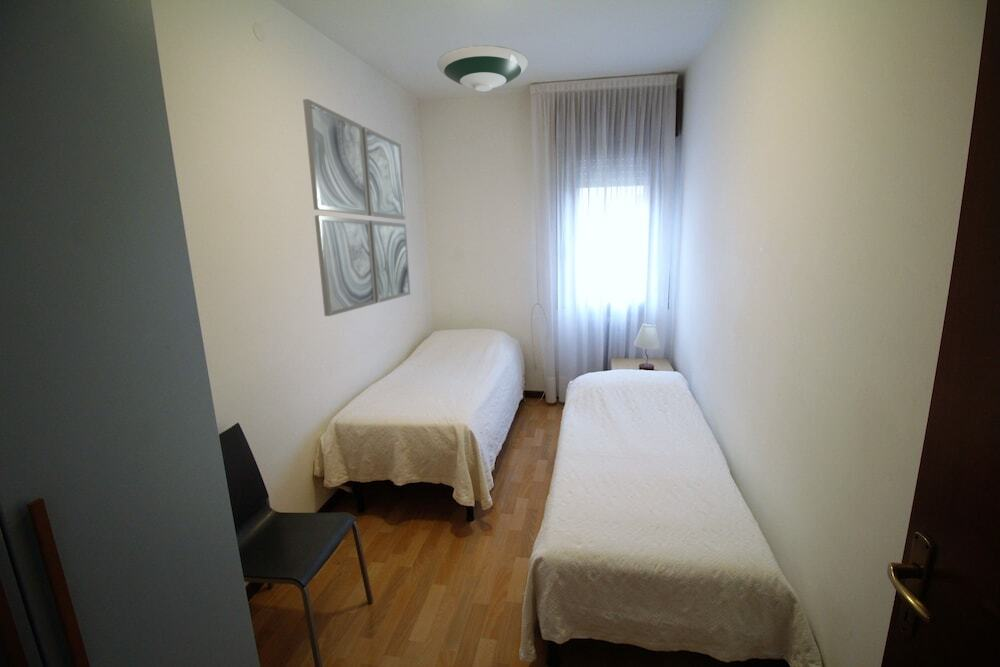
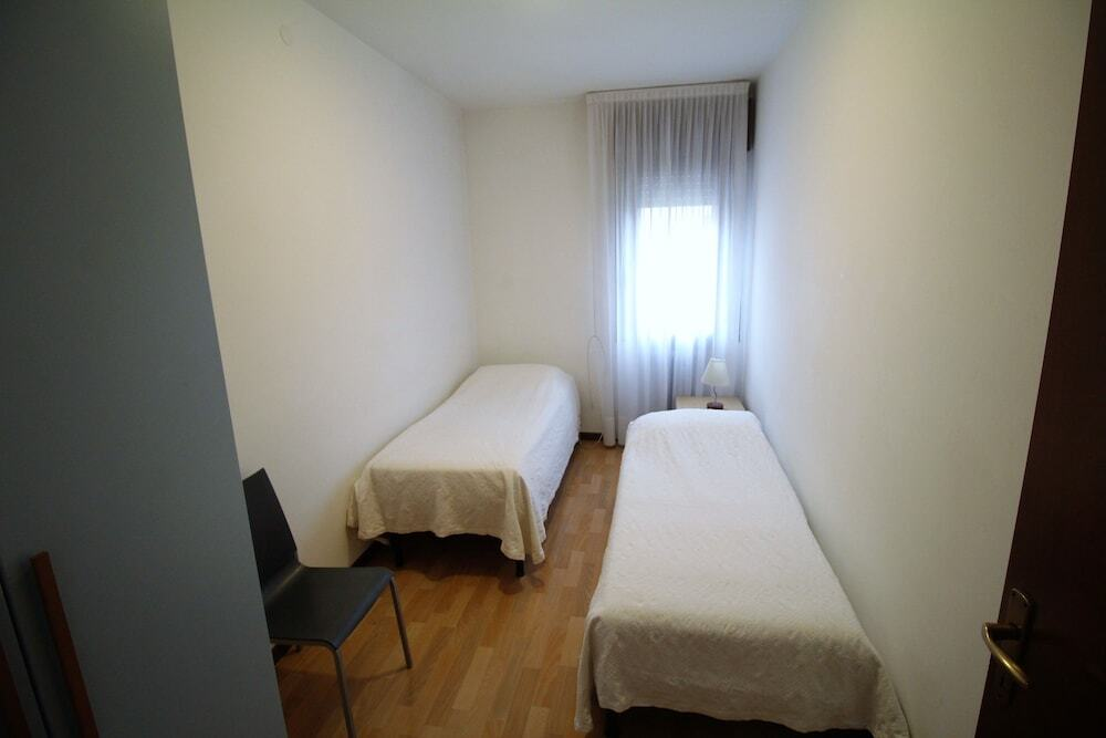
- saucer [436,44,529,92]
- wall art [302,98,411,317]
